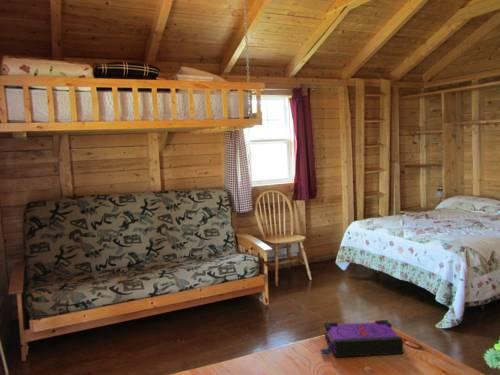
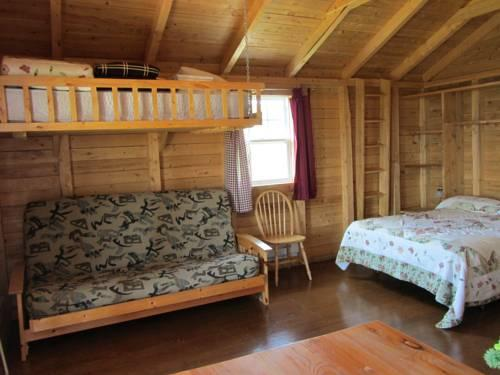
- board game [320,319,404,358]
